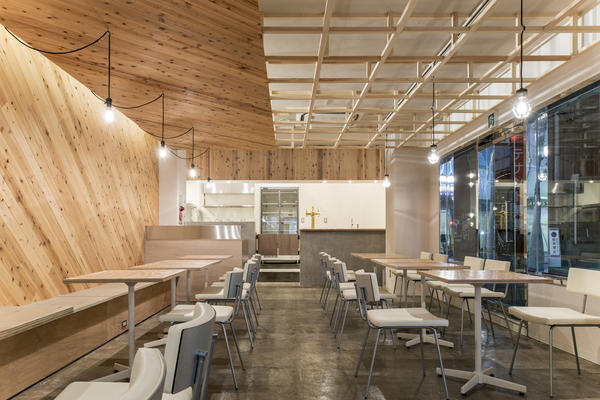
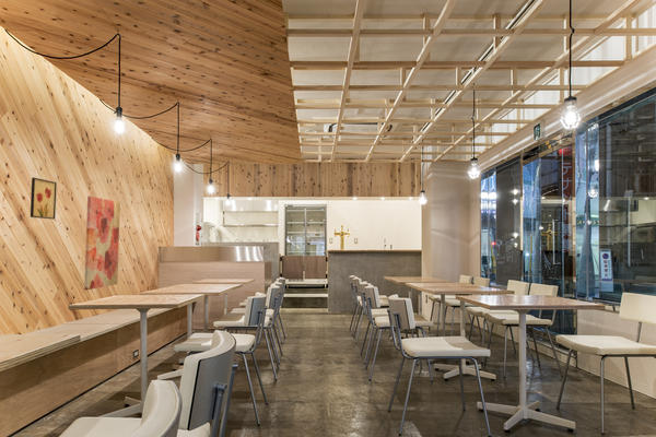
+ wall art [83,196,121,291]
+ wall art [30,177,58,221]
